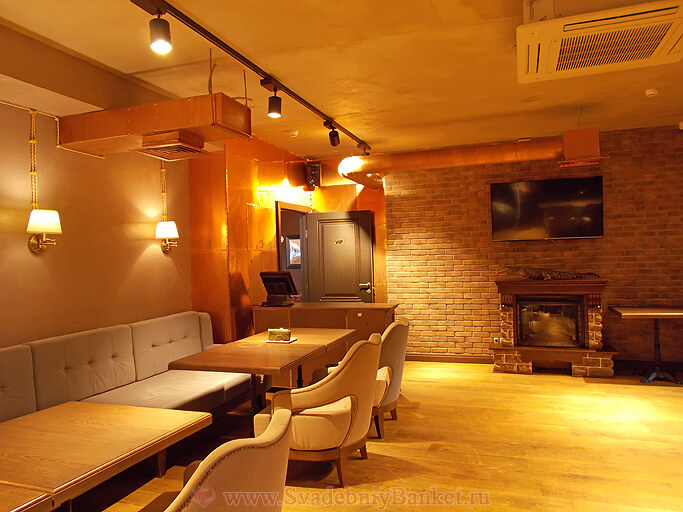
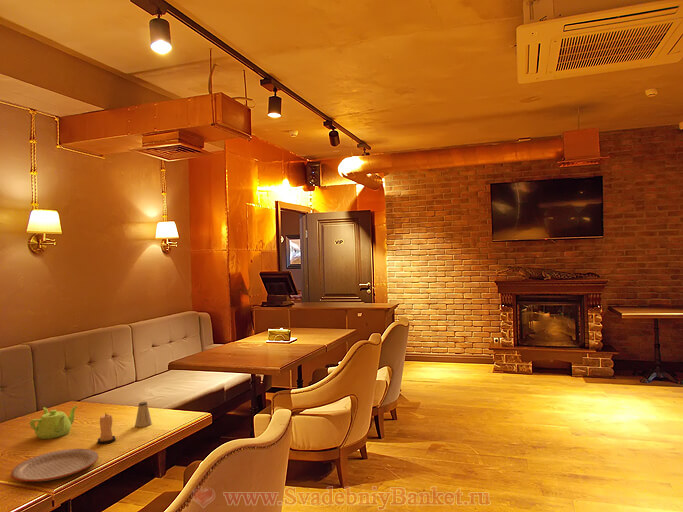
+ plate [10,448,99,482]
+ saltshaker [134,401,153,428]
+ teapot [29,404,79,440]
+ candle [97,413,116,445]
